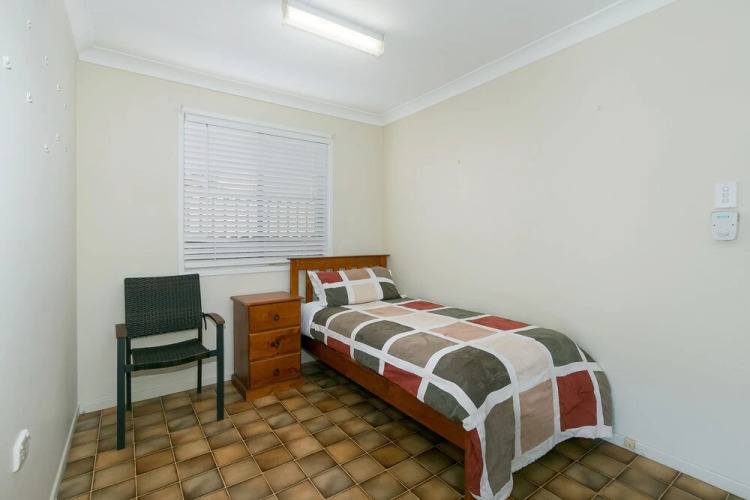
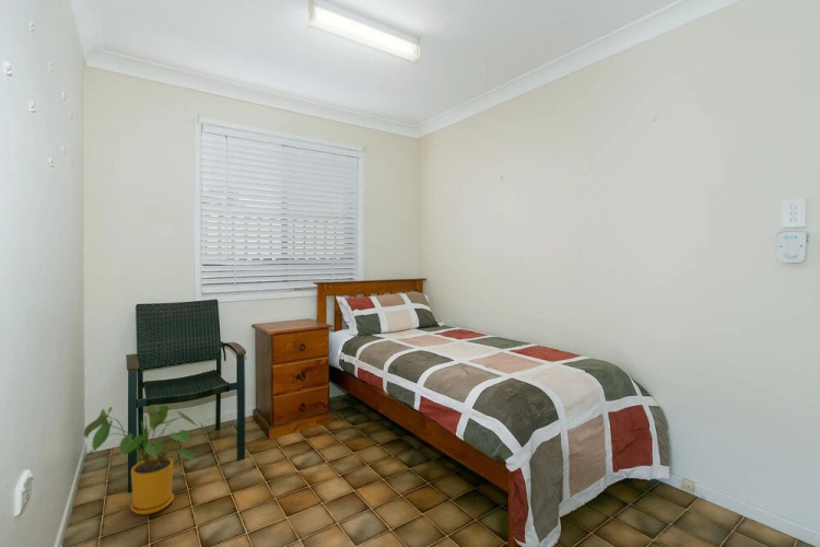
+ house plant [82,404,209,515]
